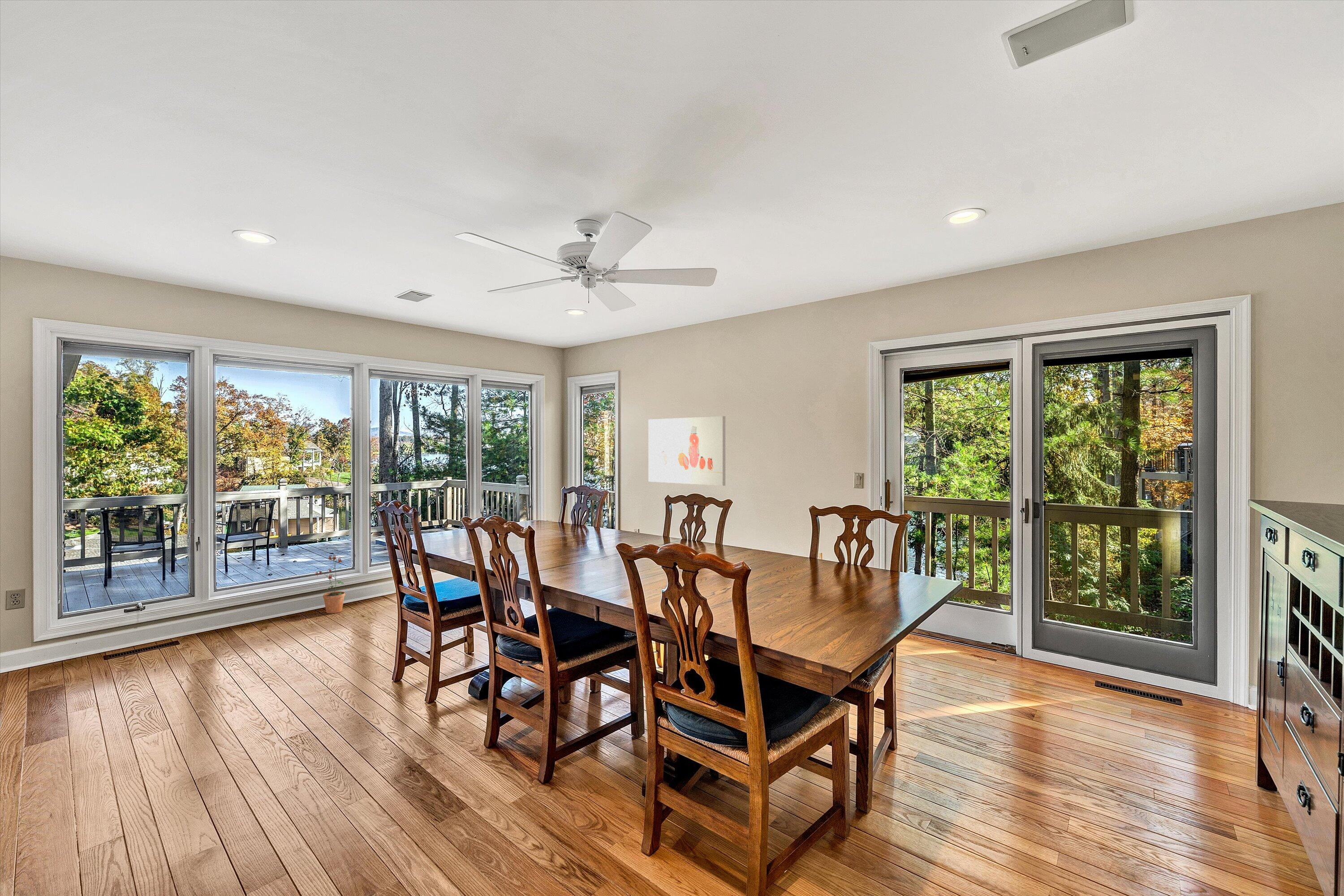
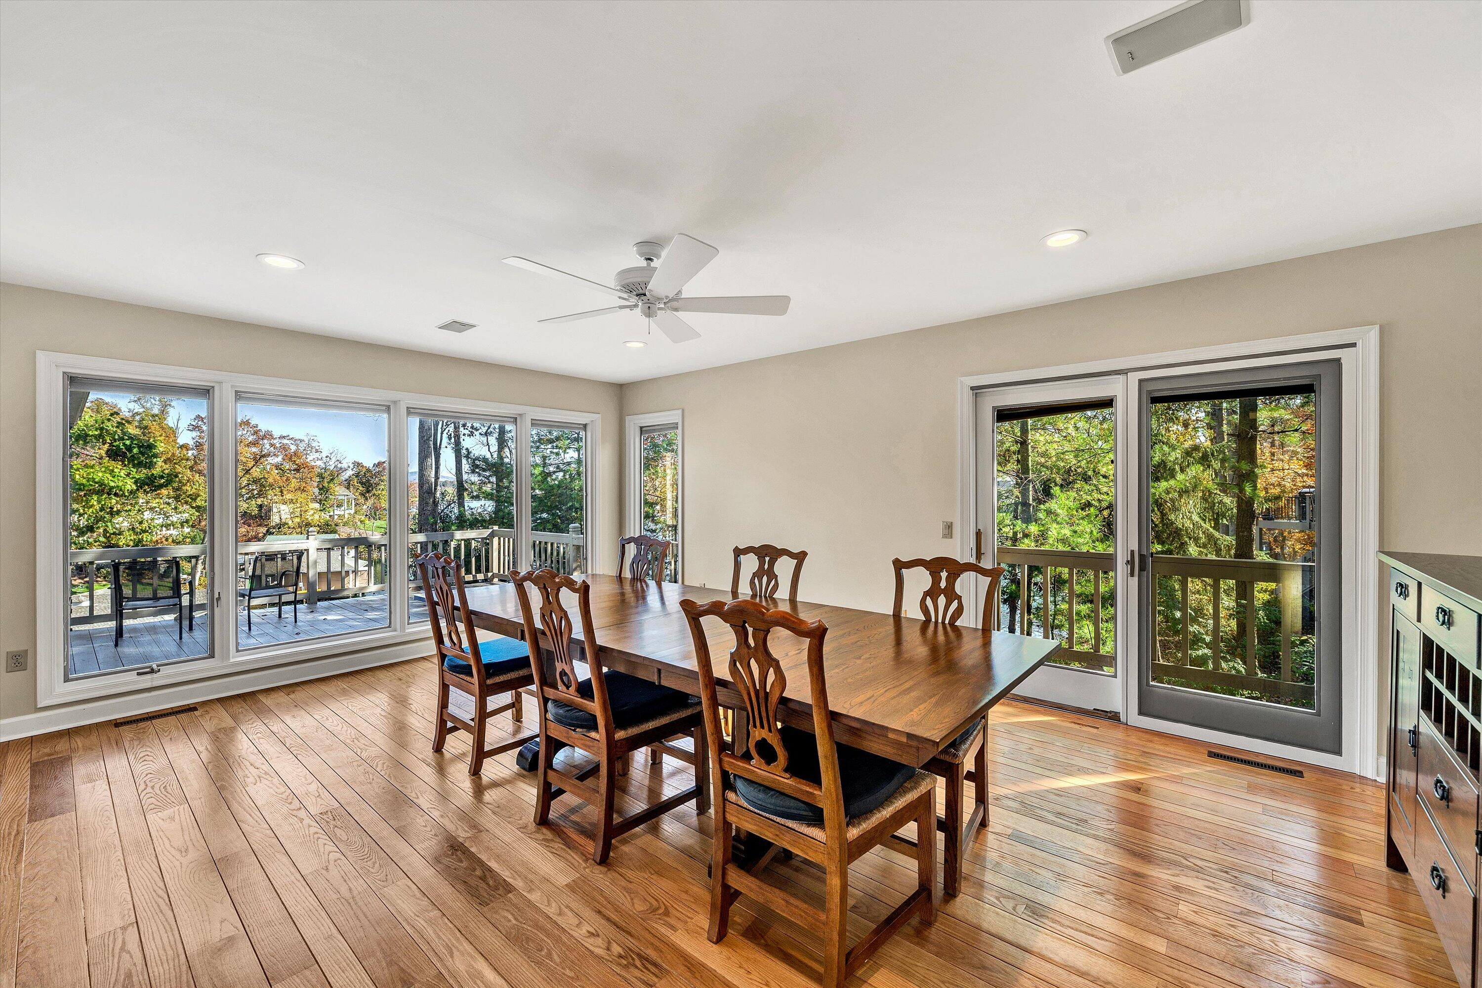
- wall art [648,416,726,486]
- potted plant [314,555,345,614]
